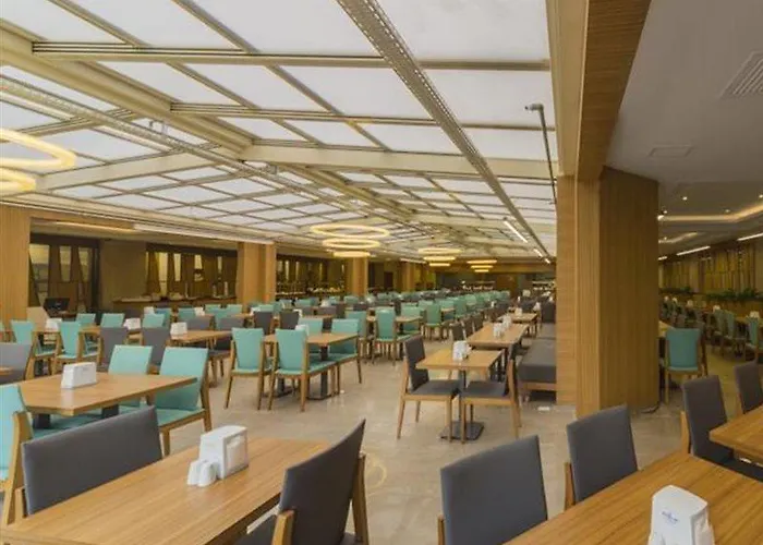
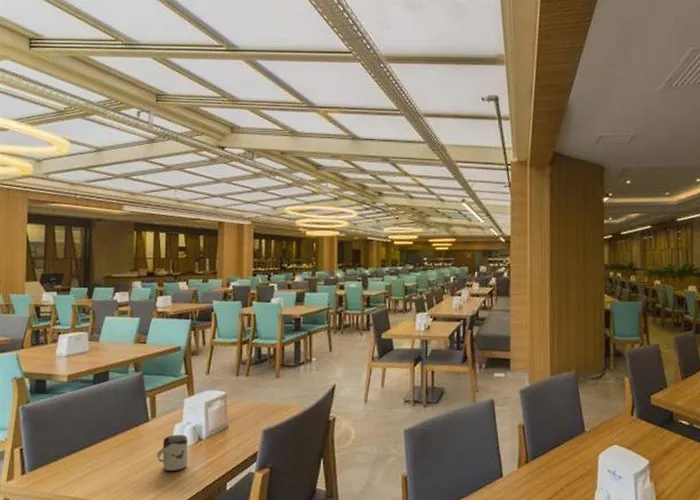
+ cup [156,434,188,472]
